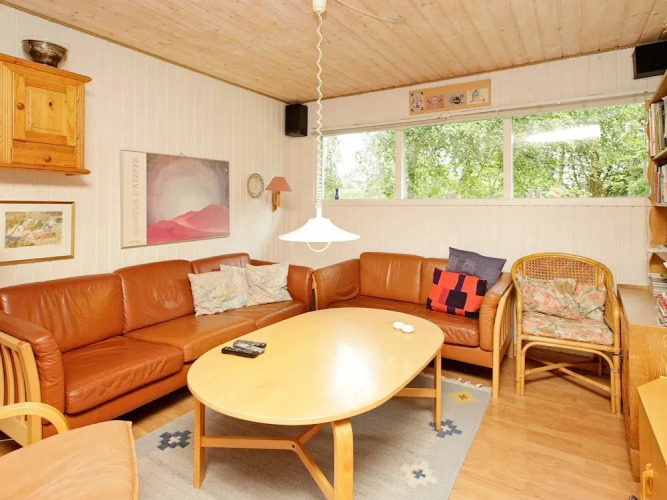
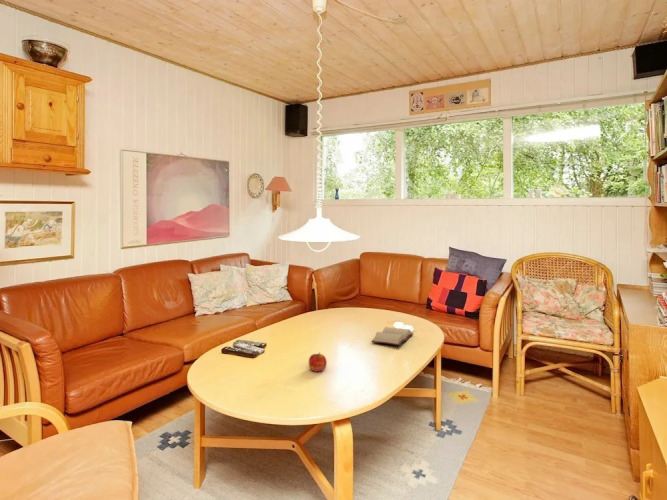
+ apple [308,352,328,373]
+ hardback book [371,326,415,346]
